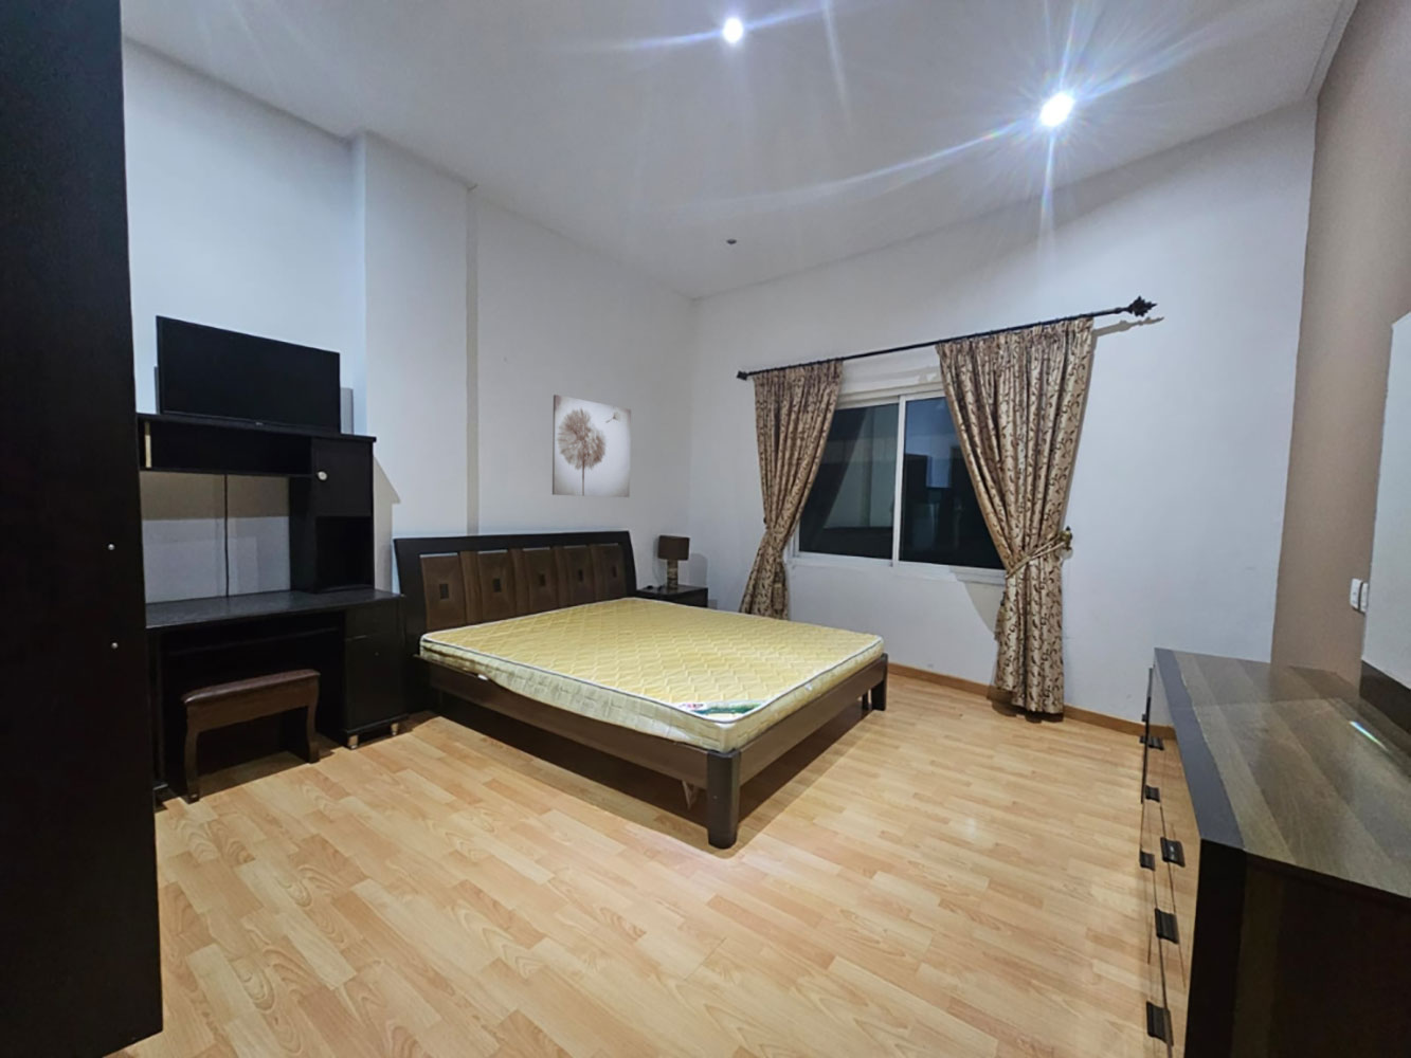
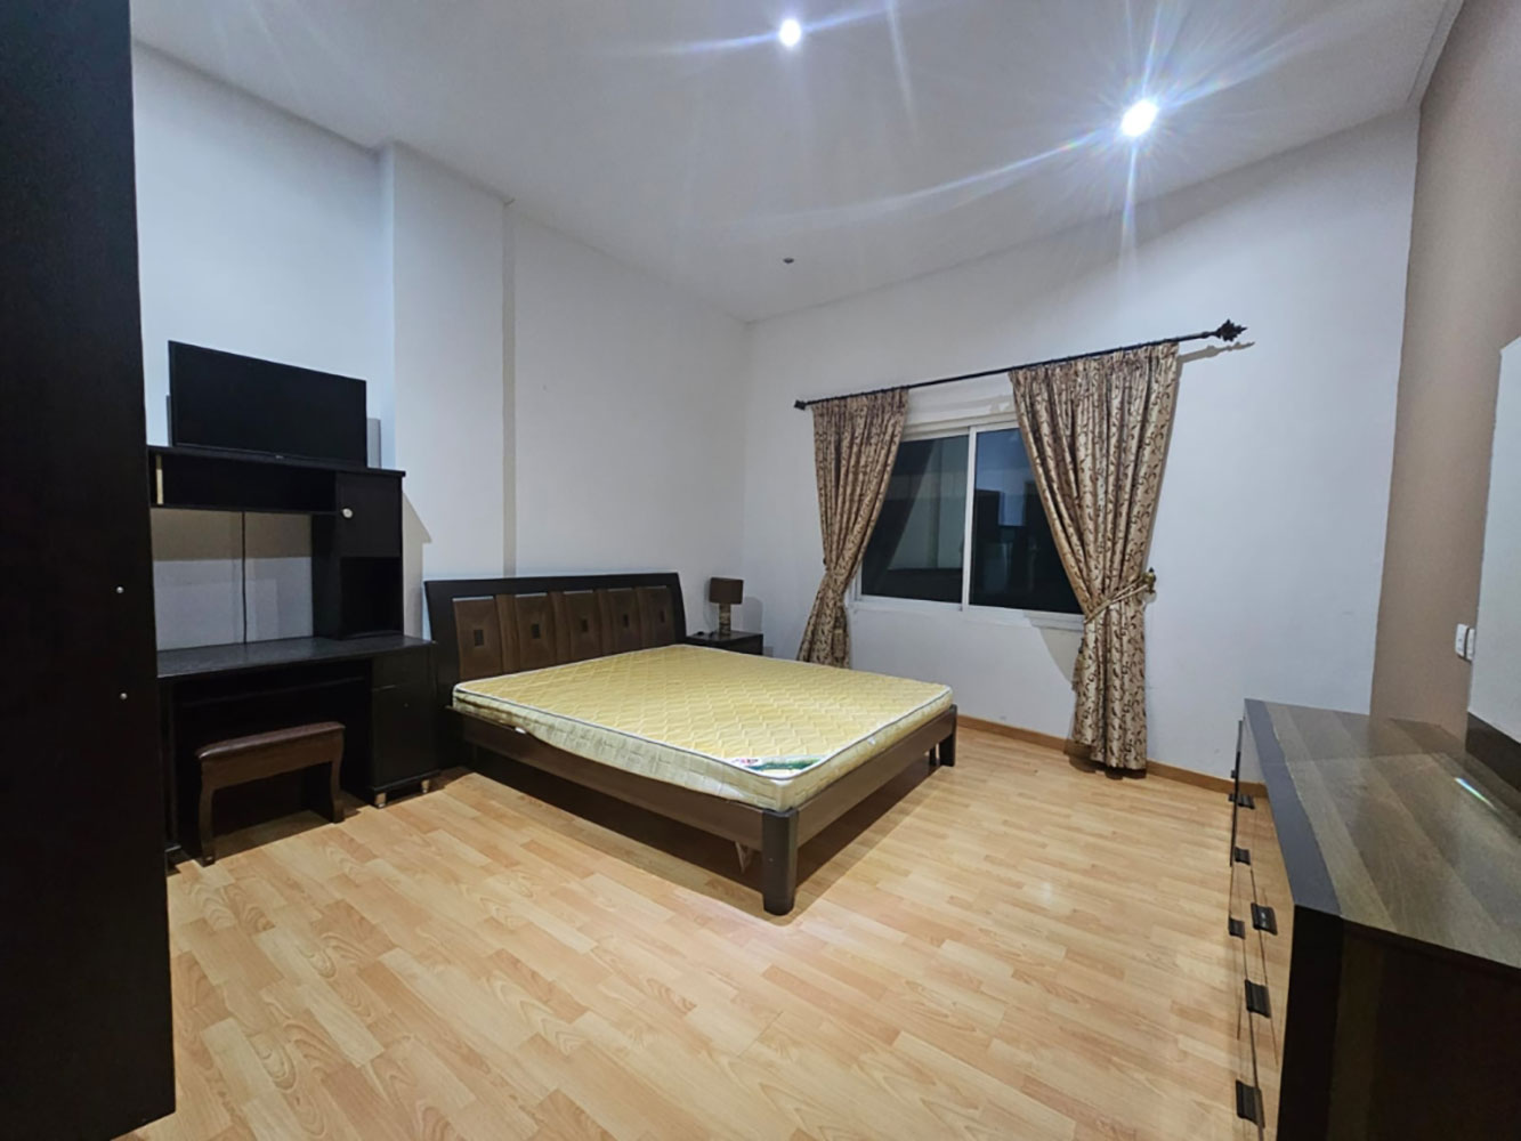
- wall art [552,393,632,498]
